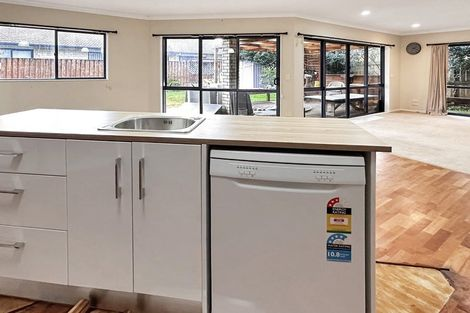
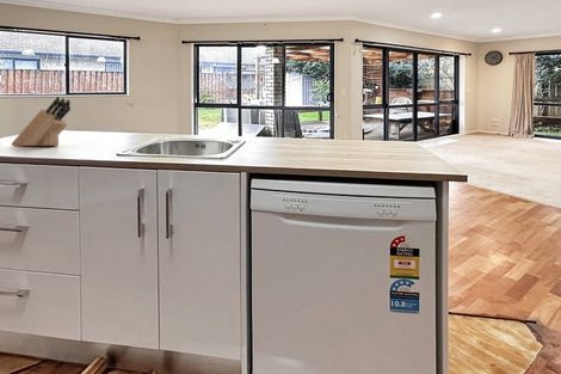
+ knife block [10,96,72,147]
